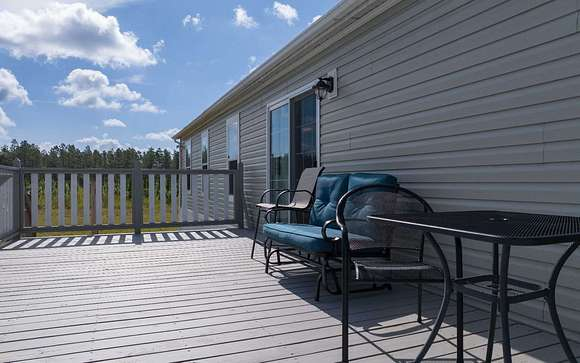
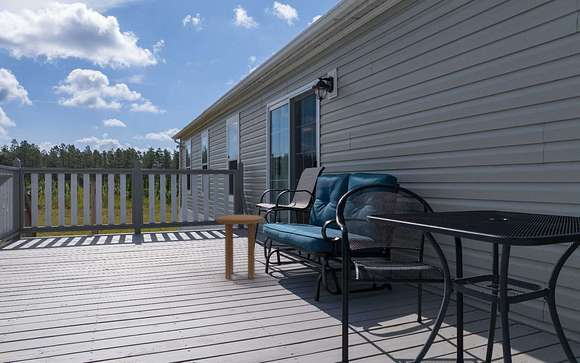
+ side table [216,214,264,280]
